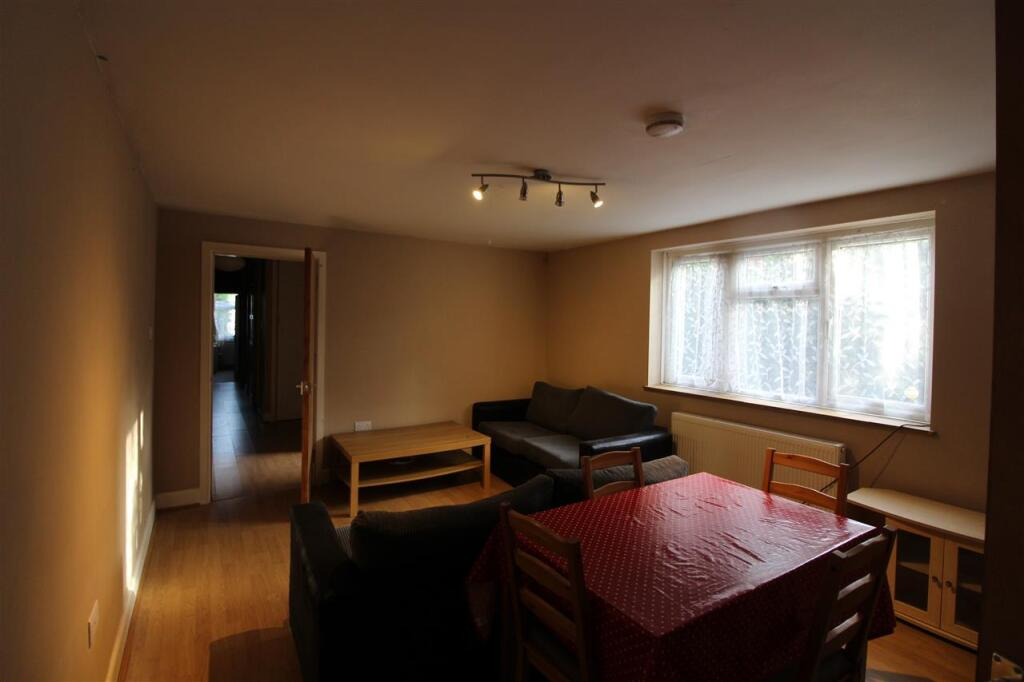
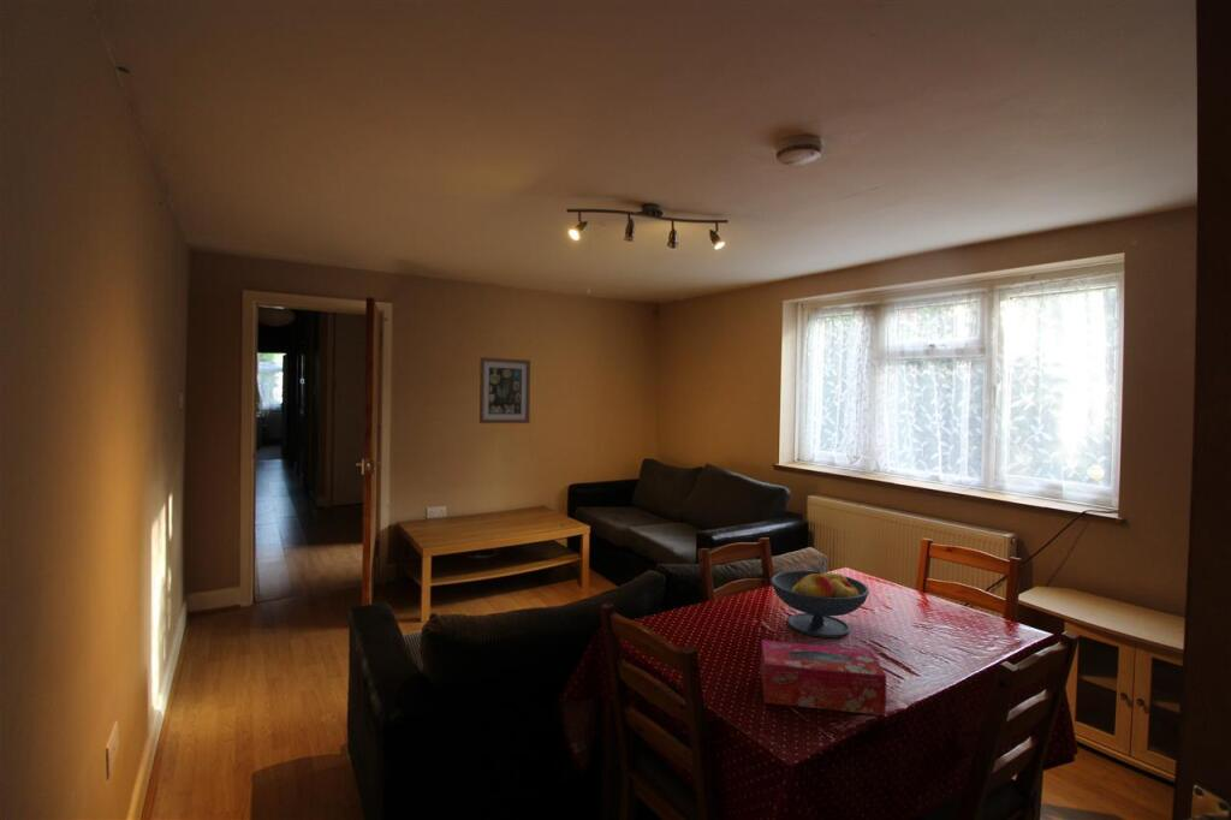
+ wall art [478,356,531,424]
+ fruit bowl [769,568,870,638]
+ tissue box [760,640,887,717]
